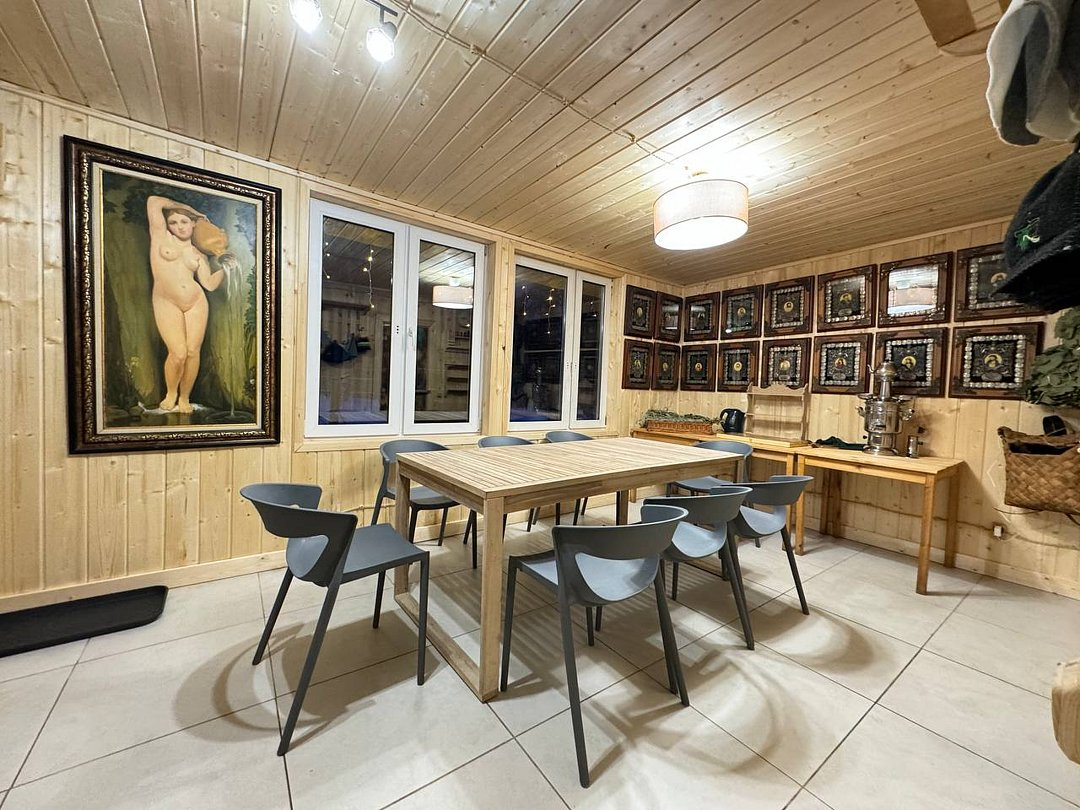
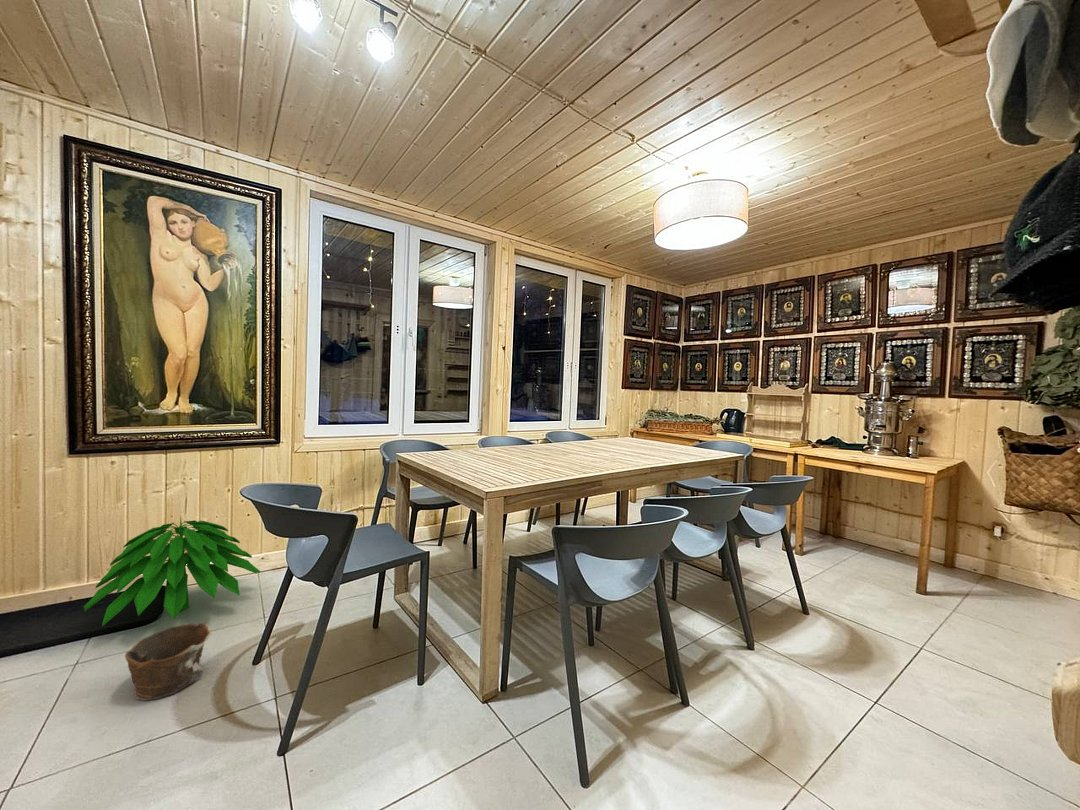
+ indoor plant [83,516,261,627]
+ clay pot [124,622,213,702]
